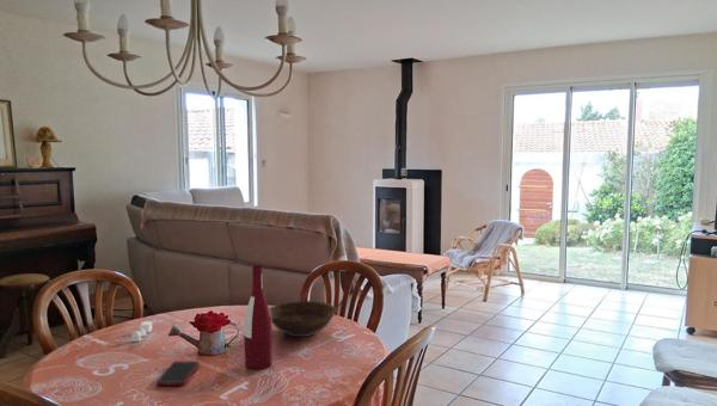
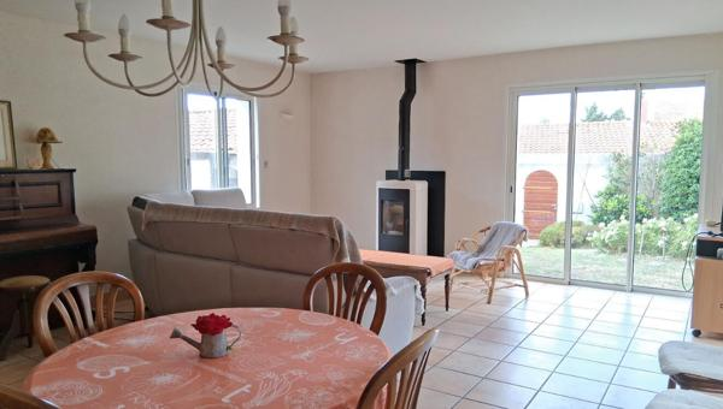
- salt and pepper shaker set [130,320,153,343]
- bowl [269,300,337,338]
- cell phone [155,361,200,387]
- alcohol [243,264,274,370]
